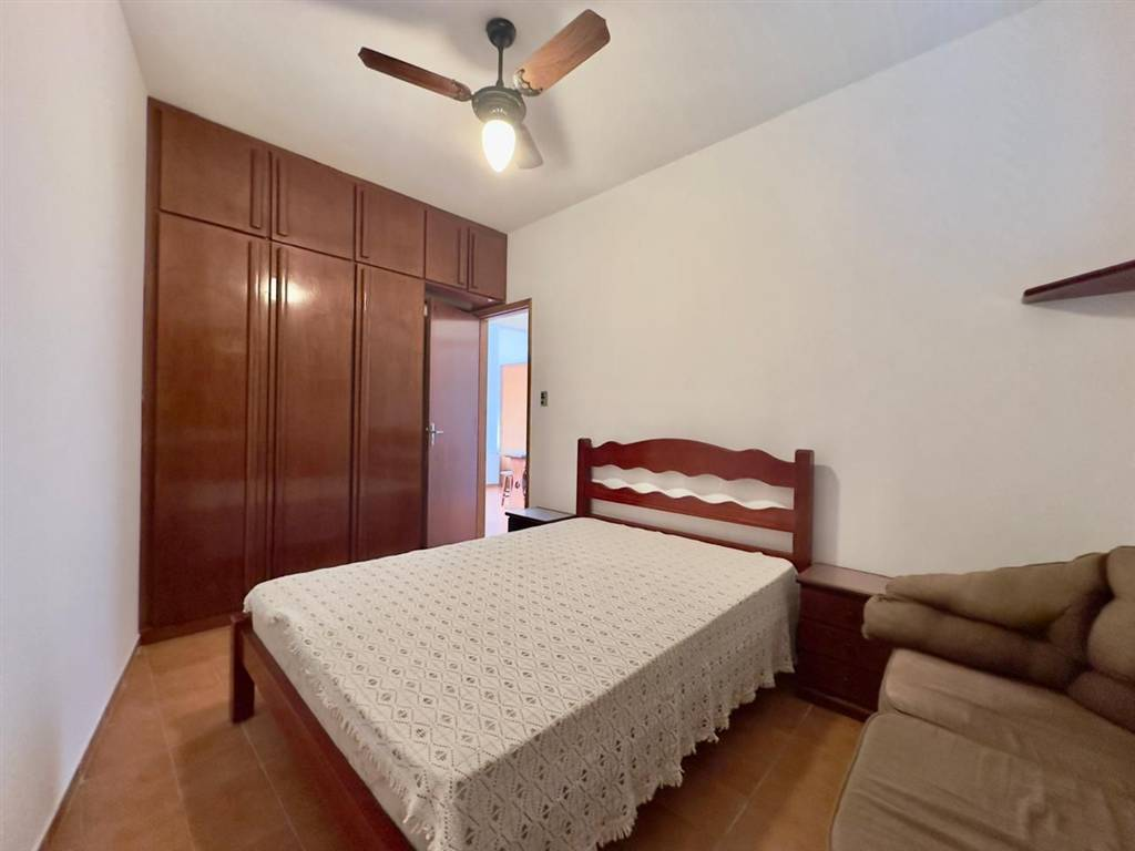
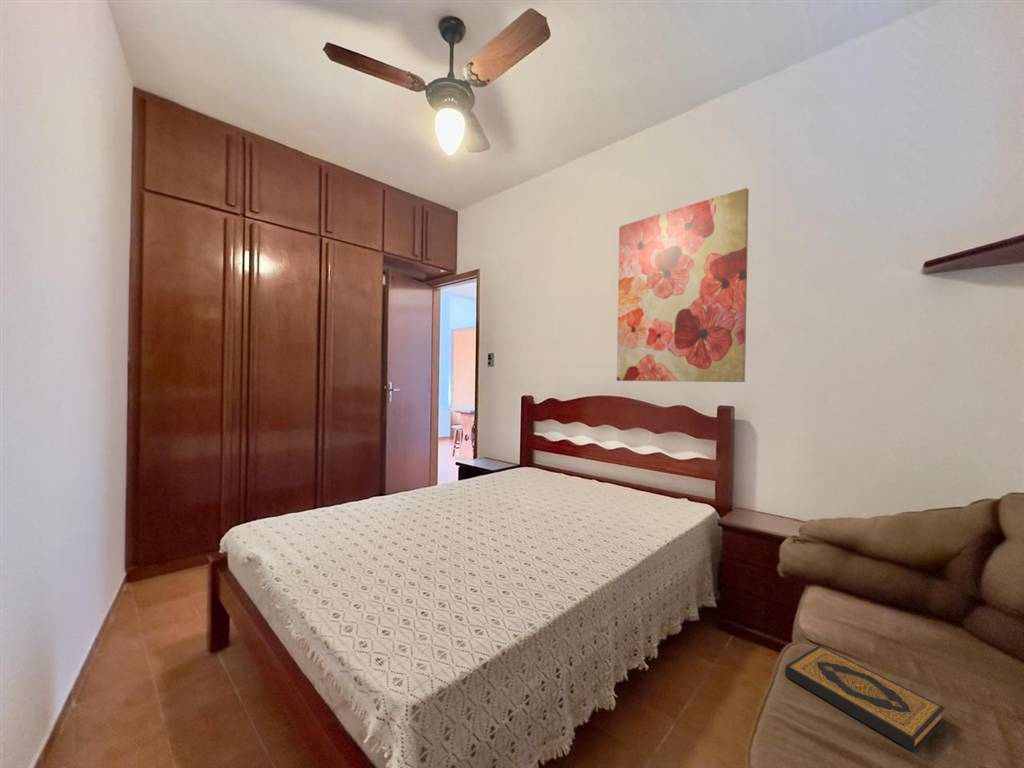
+ hardback book [784,645,946,753]
+ wall art [616,187,750,383]
